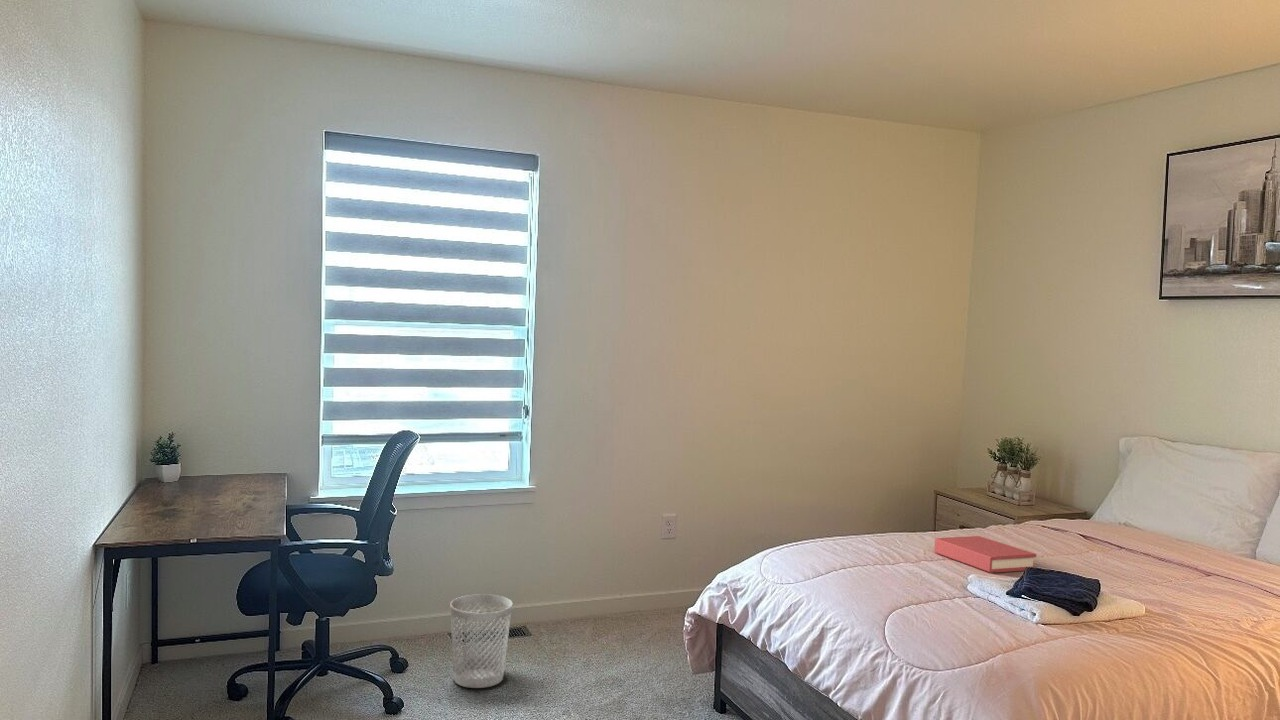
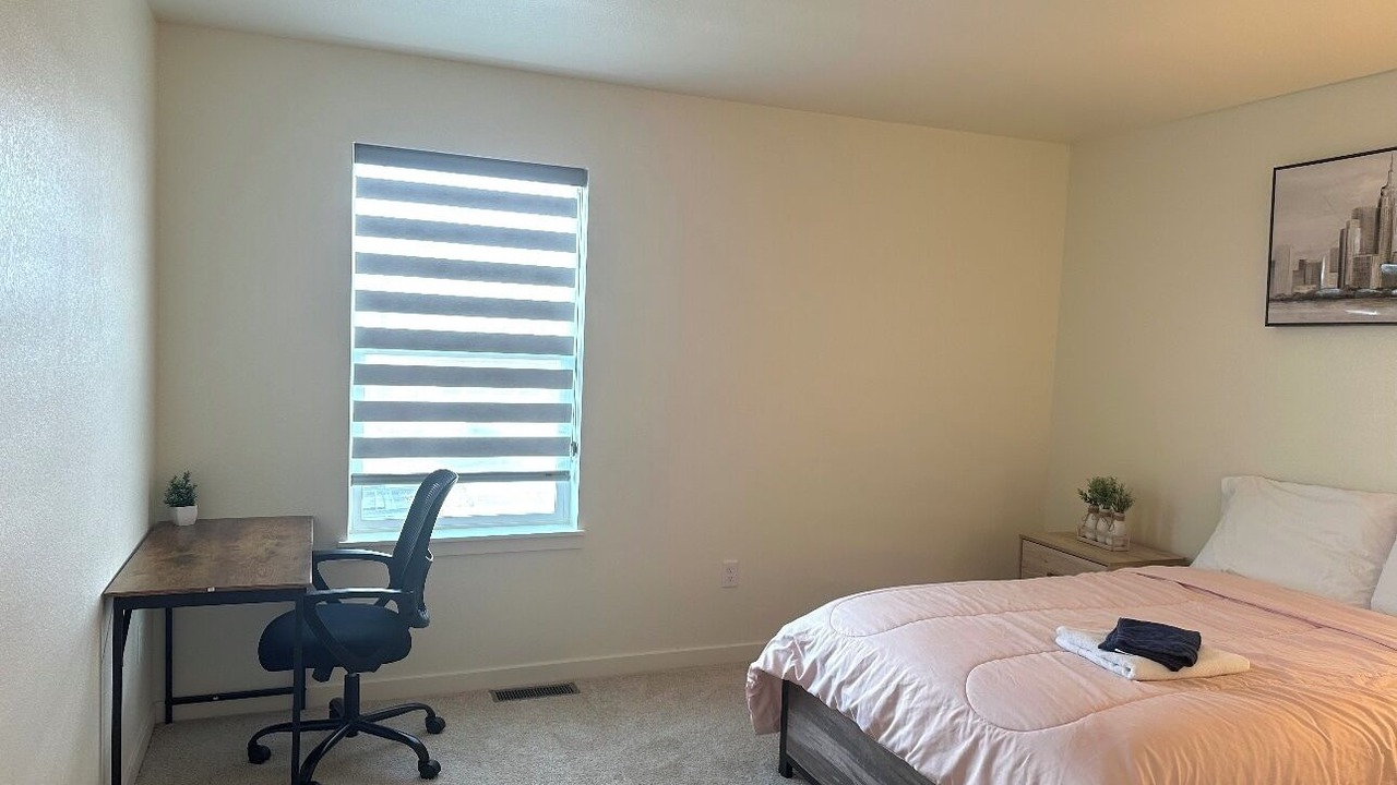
- hardback book [933,535,1037,574]
- wastebasket [449,593,513,689]
